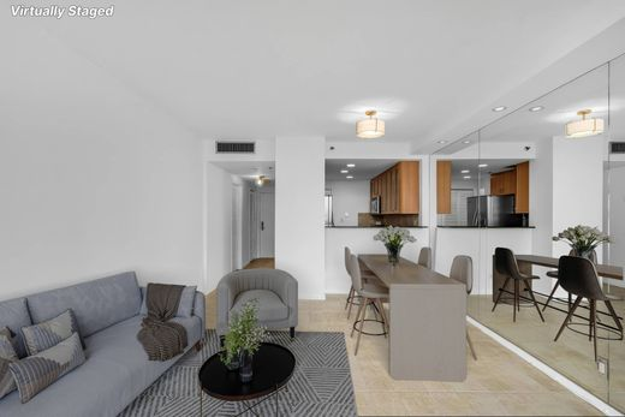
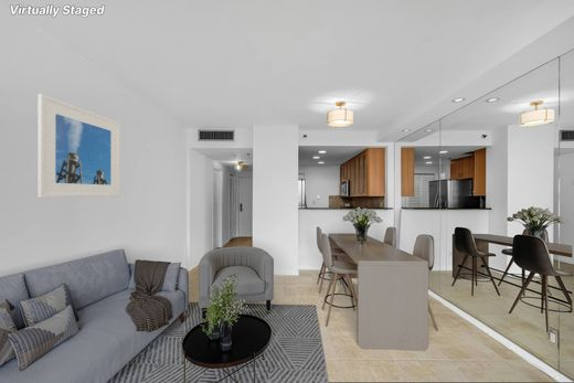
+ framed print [38,93,121,199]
